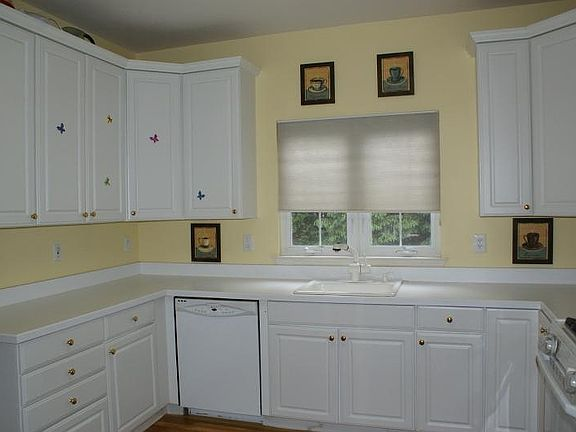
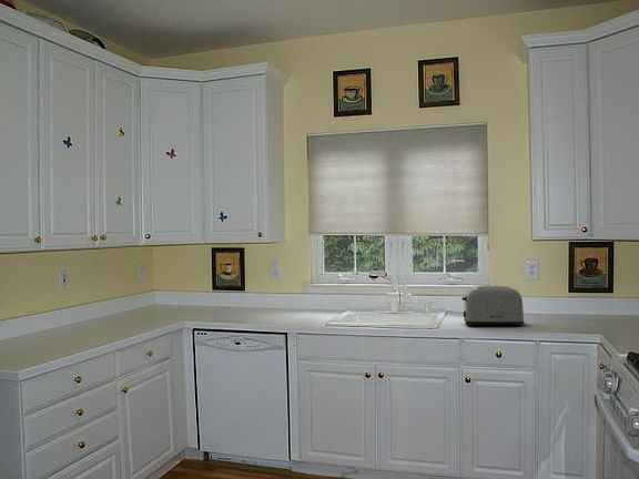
+ toaster [462,285,525,327]
